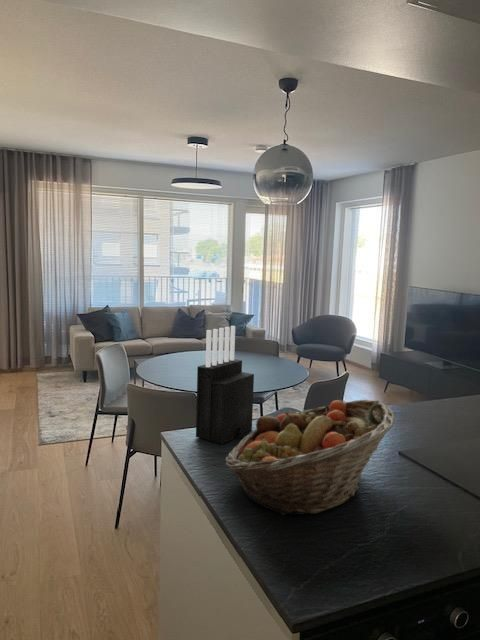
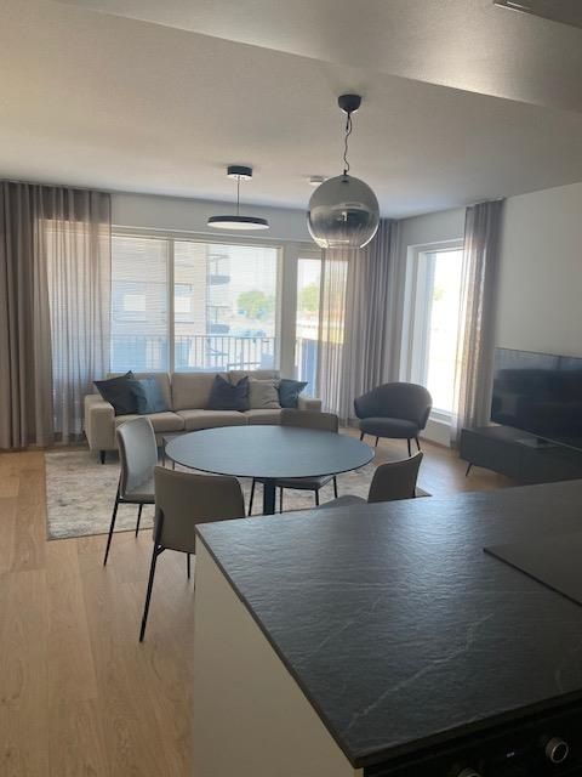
- fruit basket [224,399,395,516]
- knife block [195,325,255,445]
